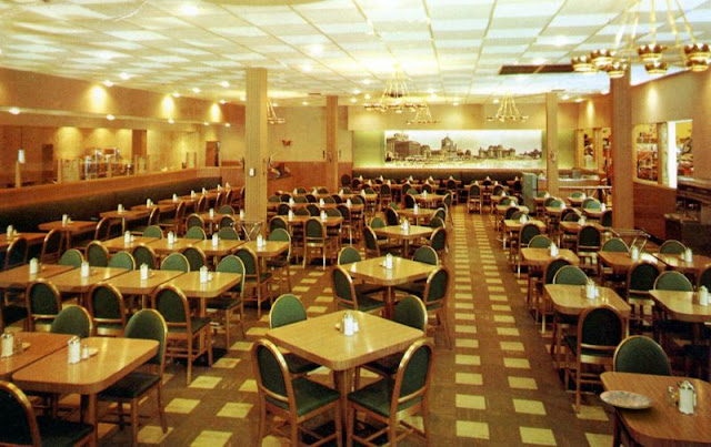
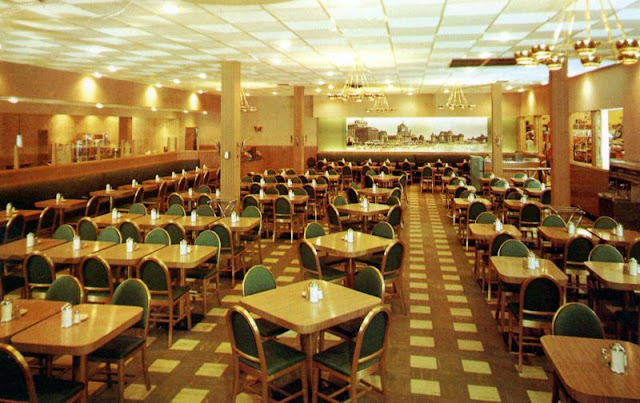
- plate [599,389,654,409]
